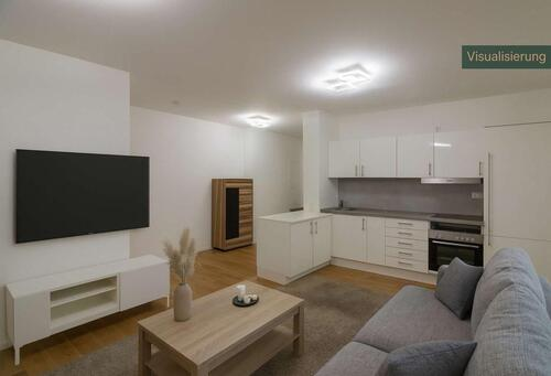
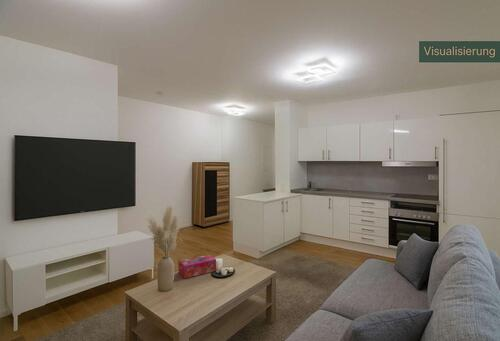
+ tissue box [177,254,217,279]
